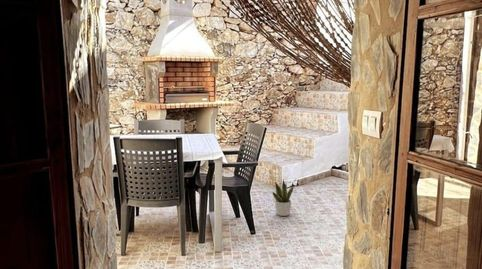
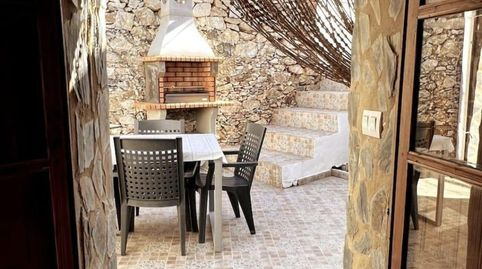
- potted plant [272,178,295,217]
